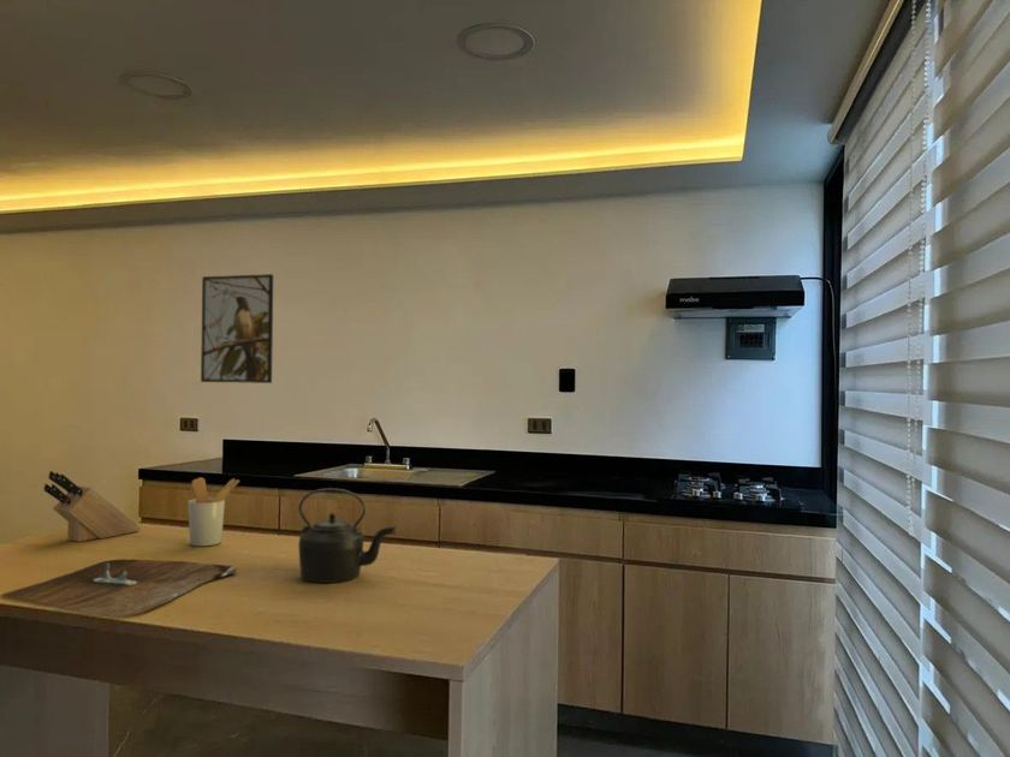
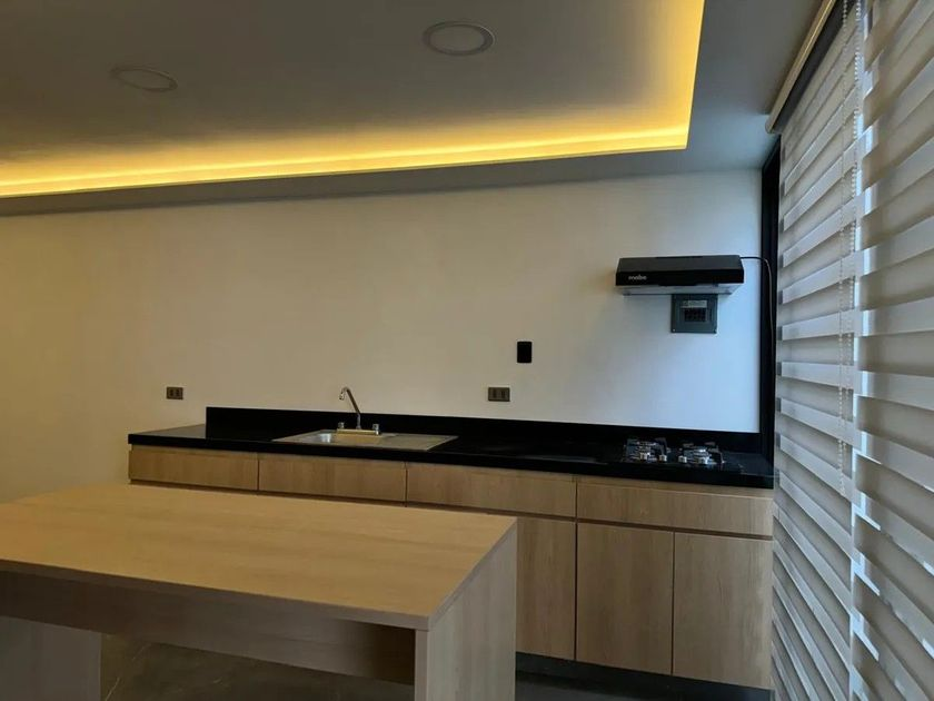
- knife block [43,470,142,543]
- kettle [297,487,398,584]
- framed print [200,273,274,385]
- cutting board [1,559,237,618]
- utensil holder [186,476,240,547]
